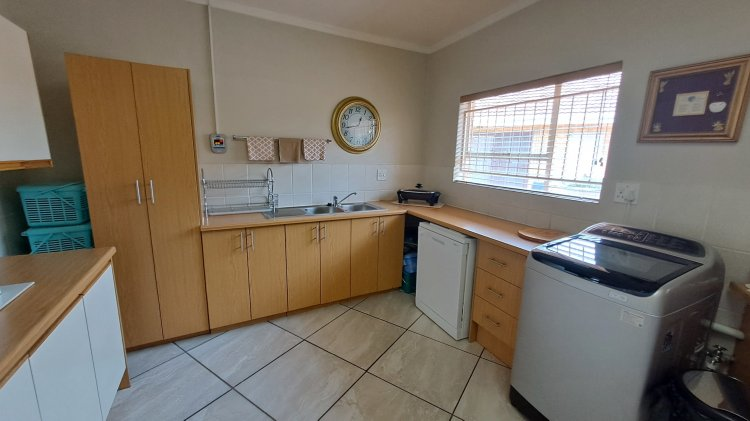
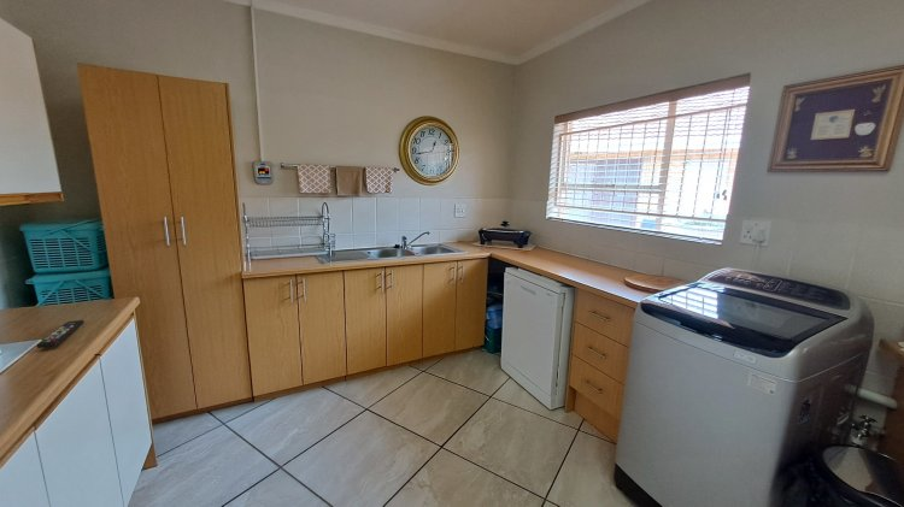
+ remote control [36,319,86,349]
